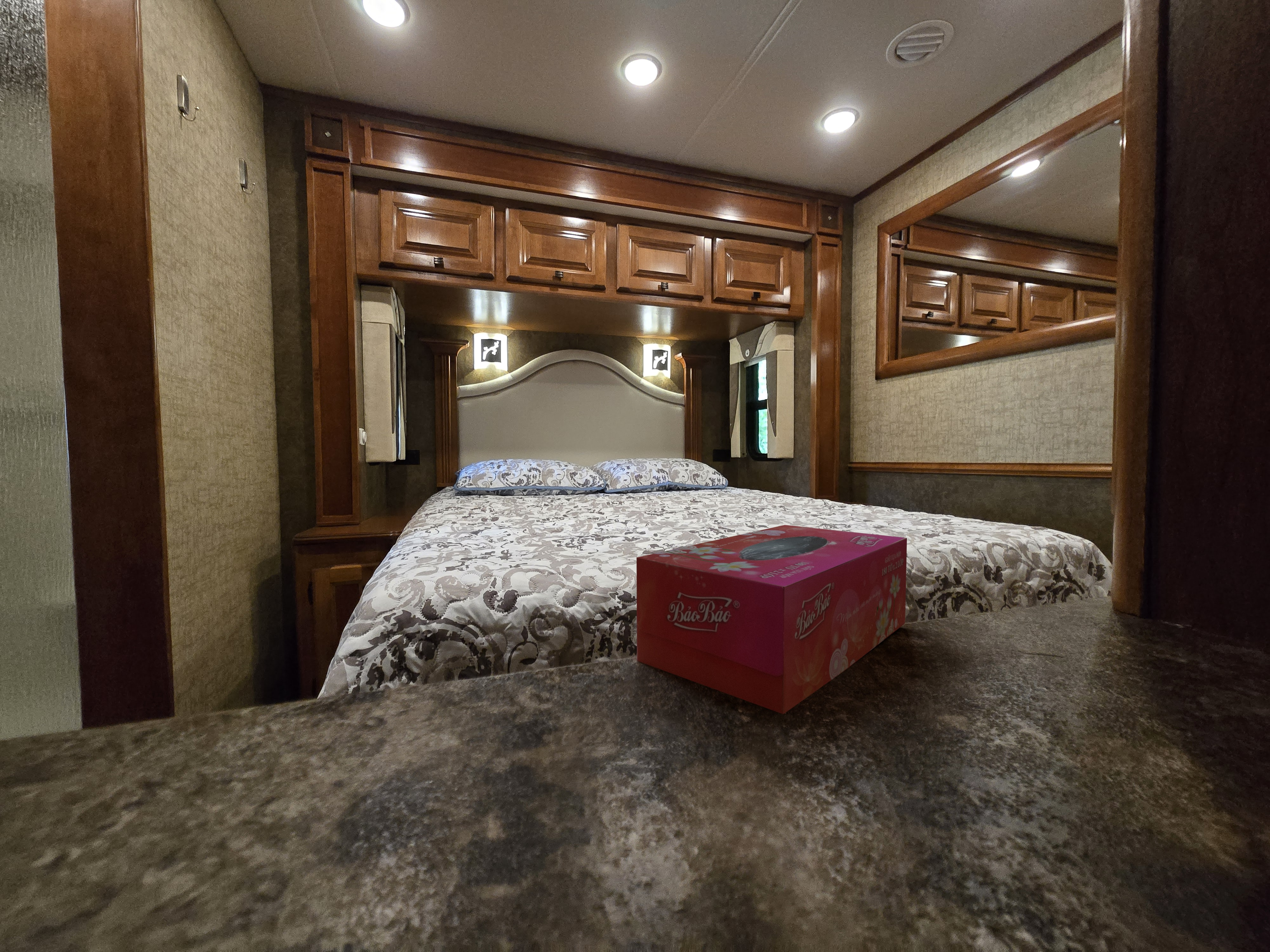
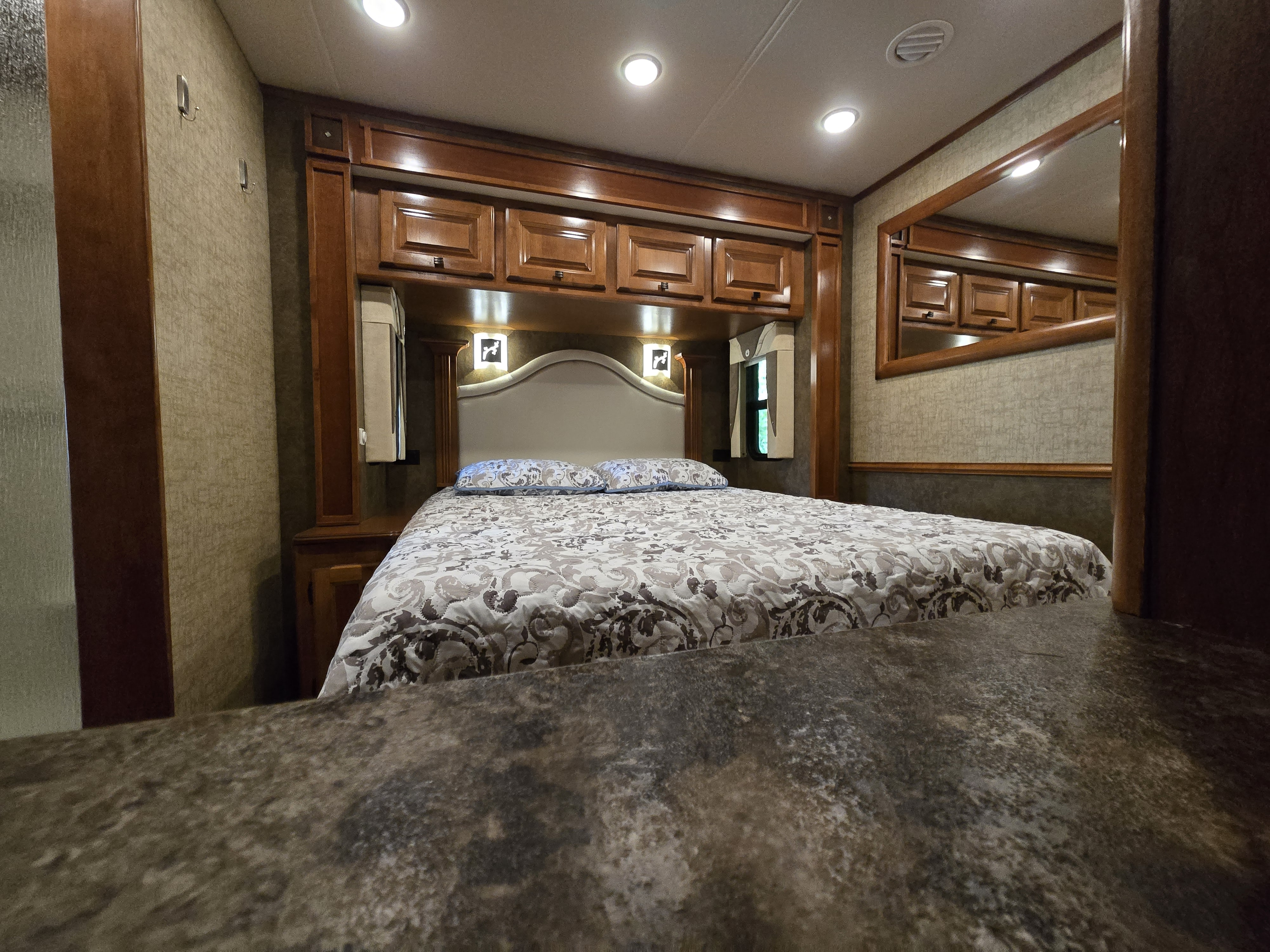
- tissue box [636,525,907,714]
